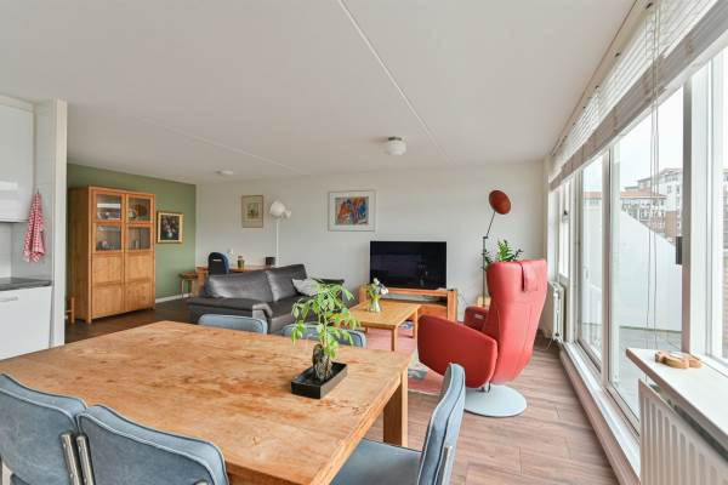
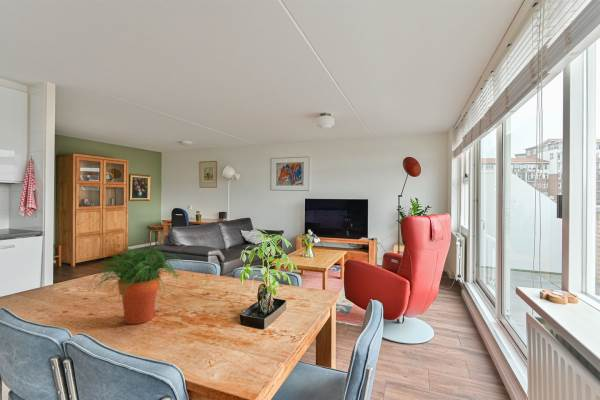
+ potted plant [89,246,186,325]
